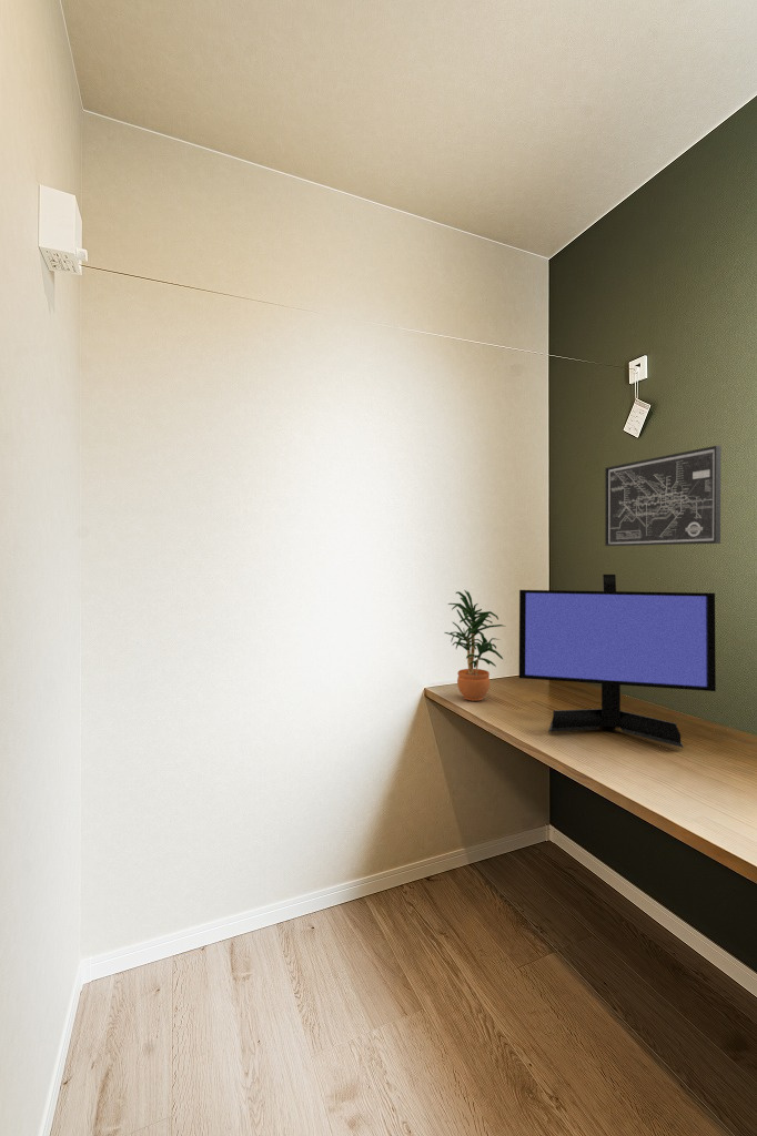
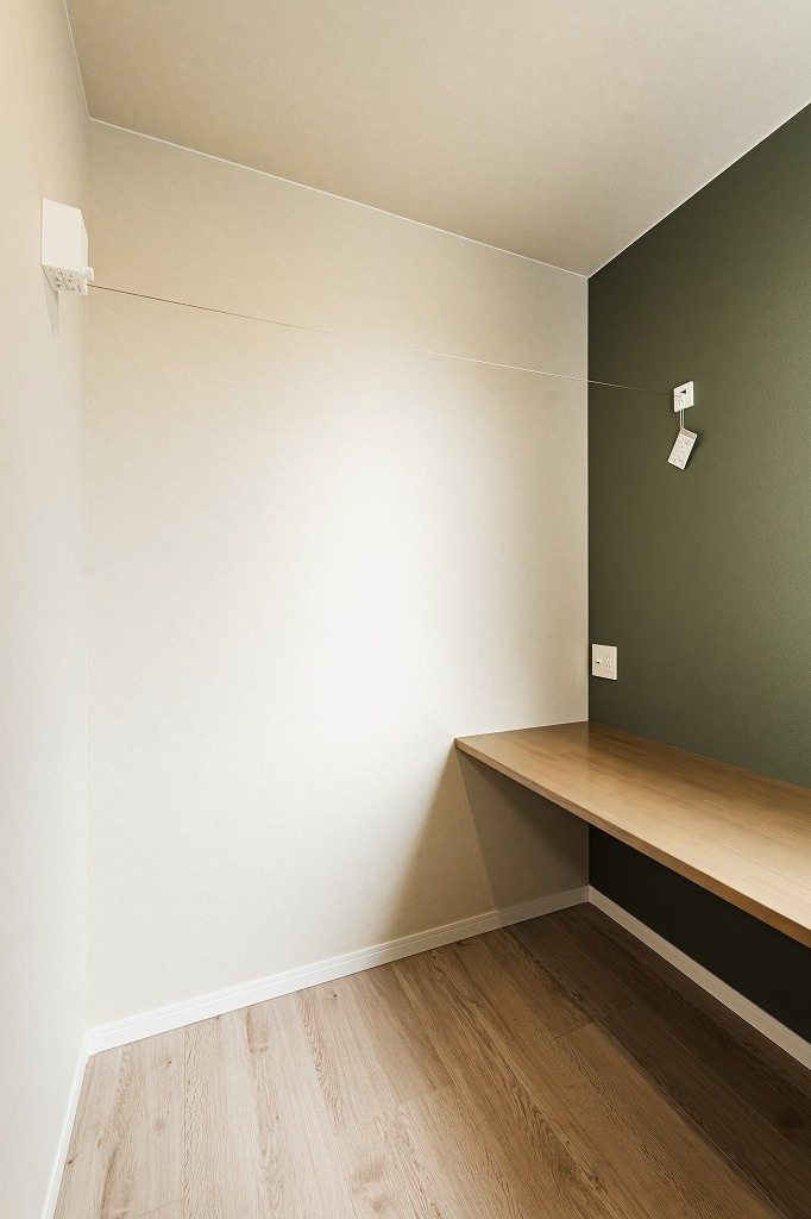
- monitor [518,574,717,749]
- wall art [604,445,723,547]
- potted plant [443,589,507,702]
